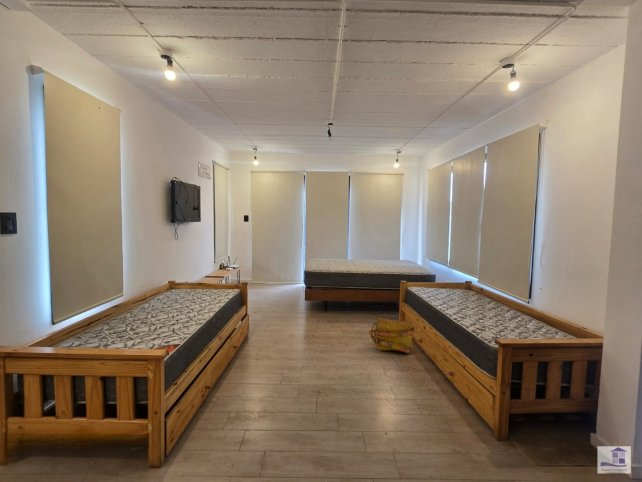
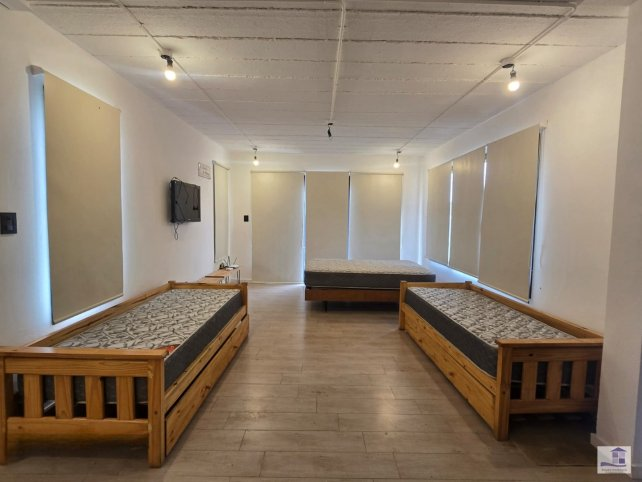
- backpack [368,317,416,354]
